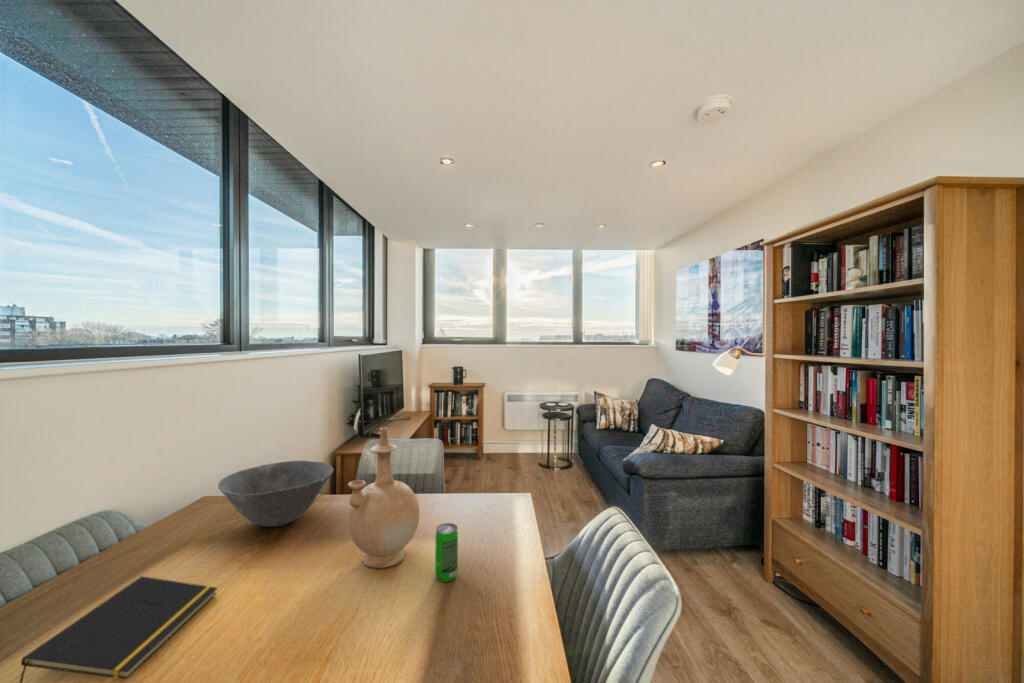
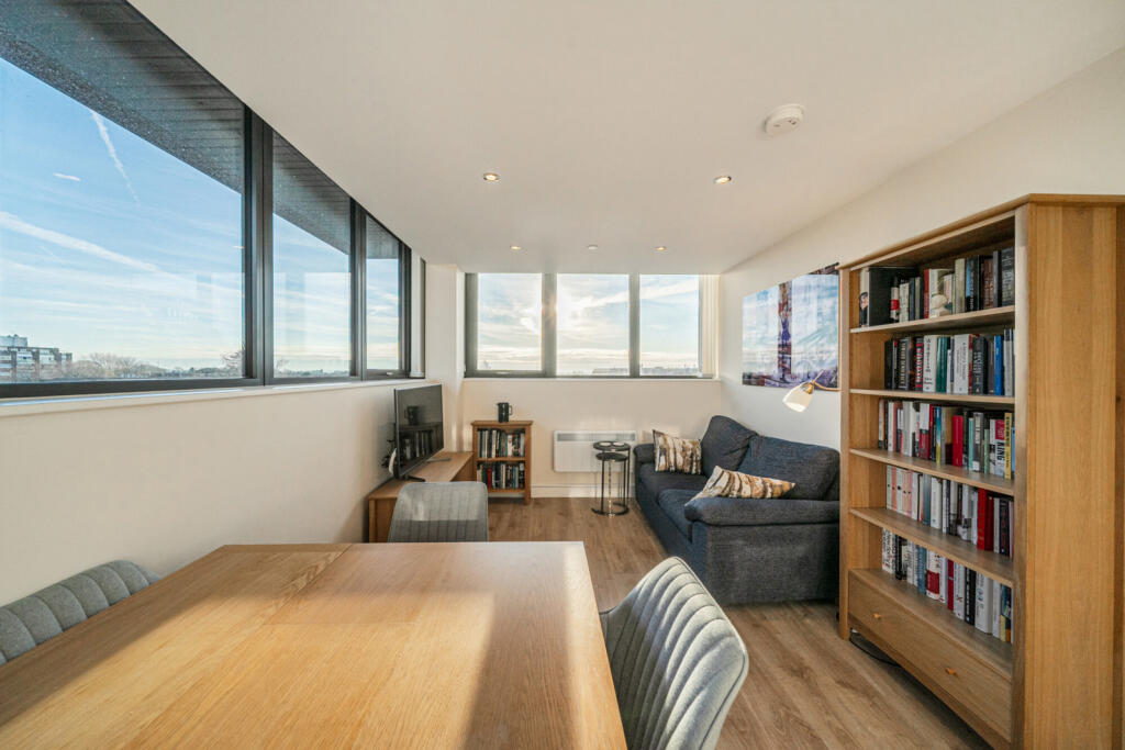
- beverage can [434,522,459,583]
- notepad [19,575,218,683]
- vase [347,426,421,569]
- bowl [217,460,335,528]
